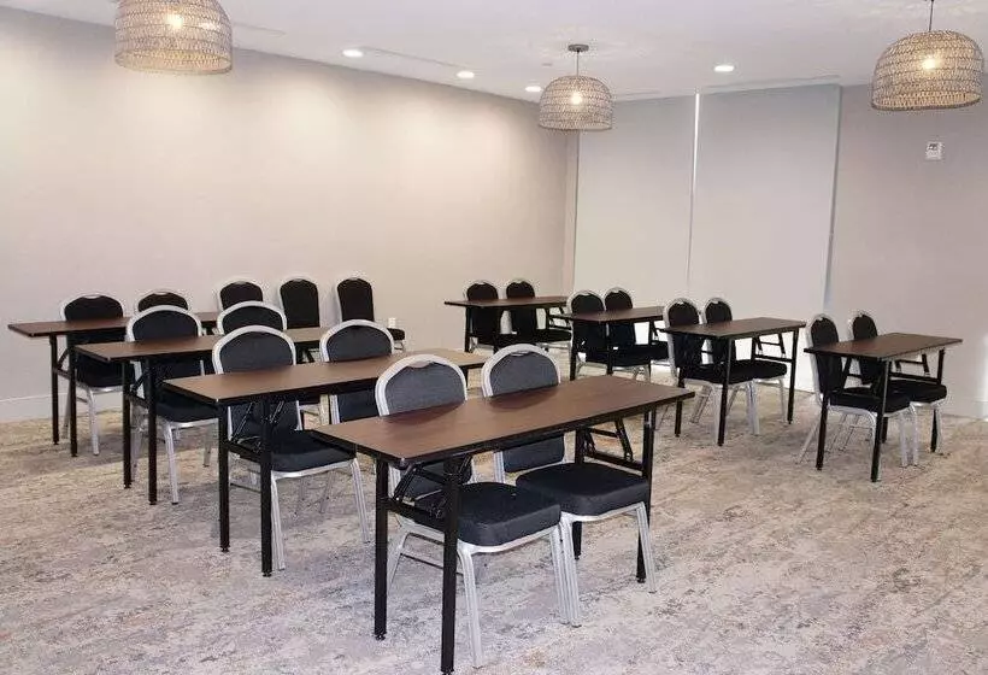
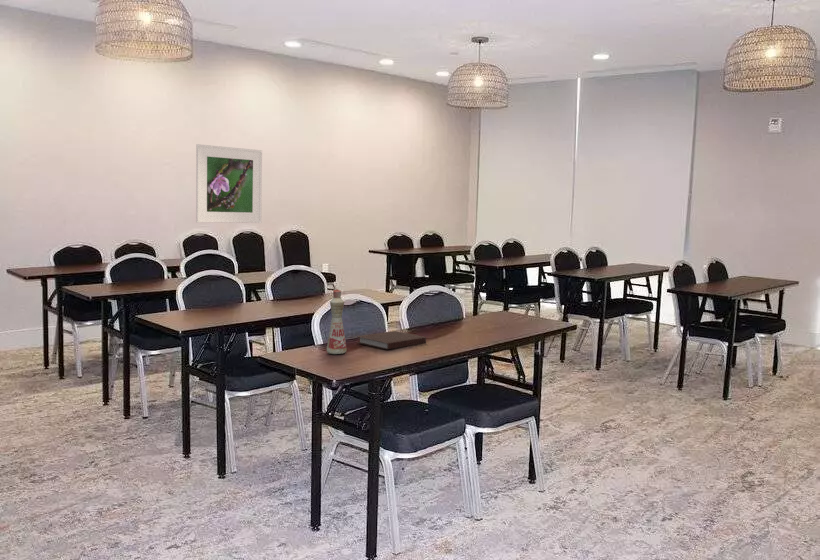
+ bottle [326,288,348,355]
+ notebook [356,330,427,350]
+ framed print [195,143,263,224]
